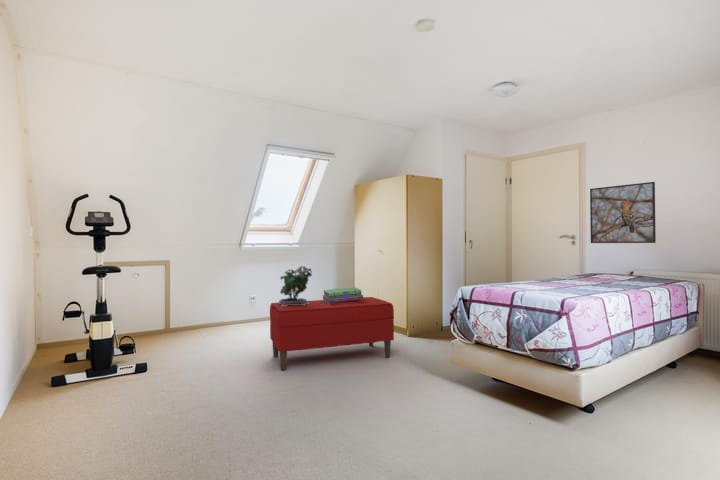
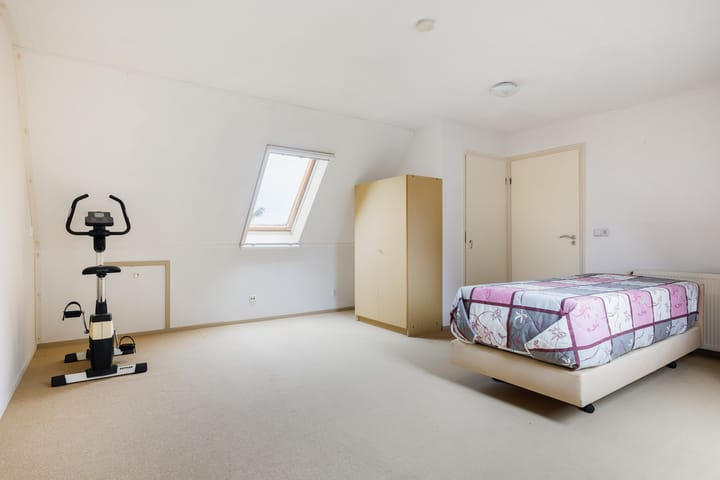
- potted plant [278,263,313,306]
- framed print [589,181,657,244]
- stack of books [321,286,364,303]
- bench [269,296,395,371]
